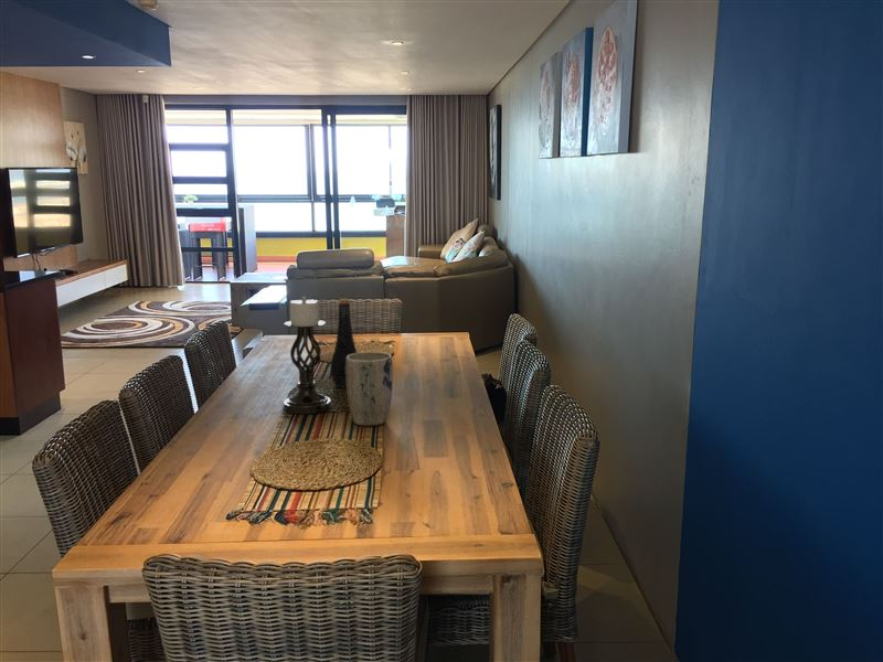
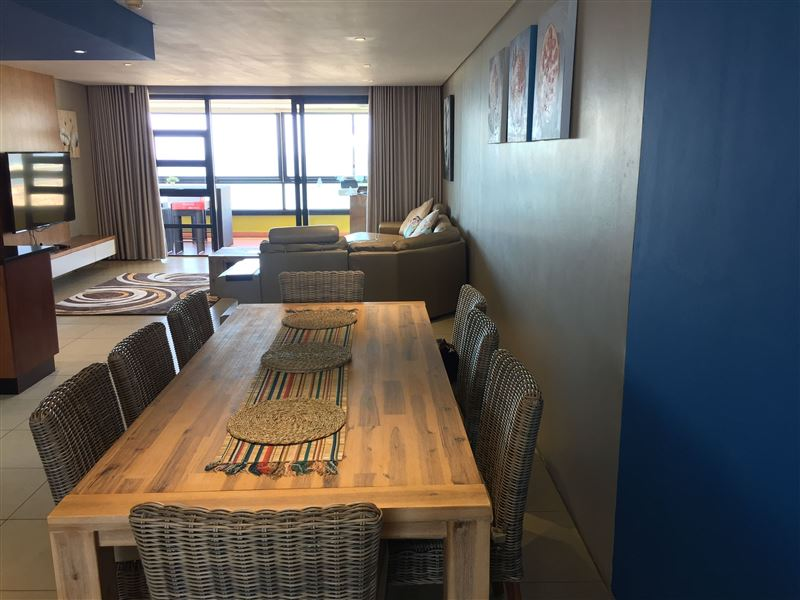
- bottle [329,298,359,388]
- candle holder [283,296,333,415]
- plant pot [345,351,394,427]
